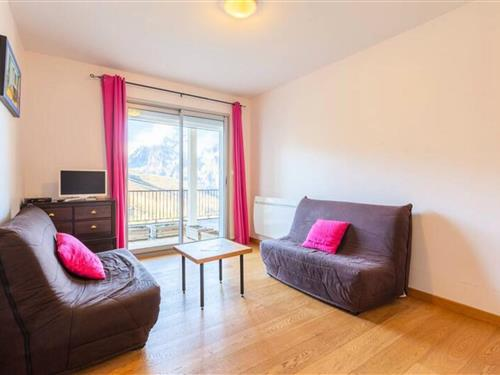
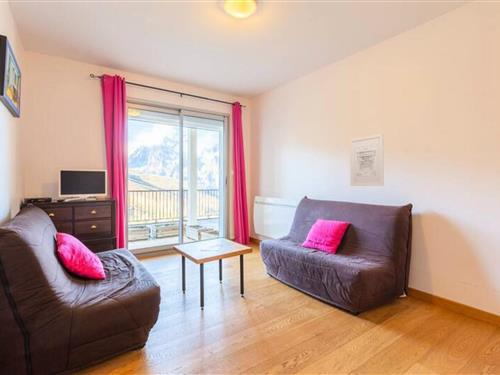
+ wall art [349,133,385,187]
